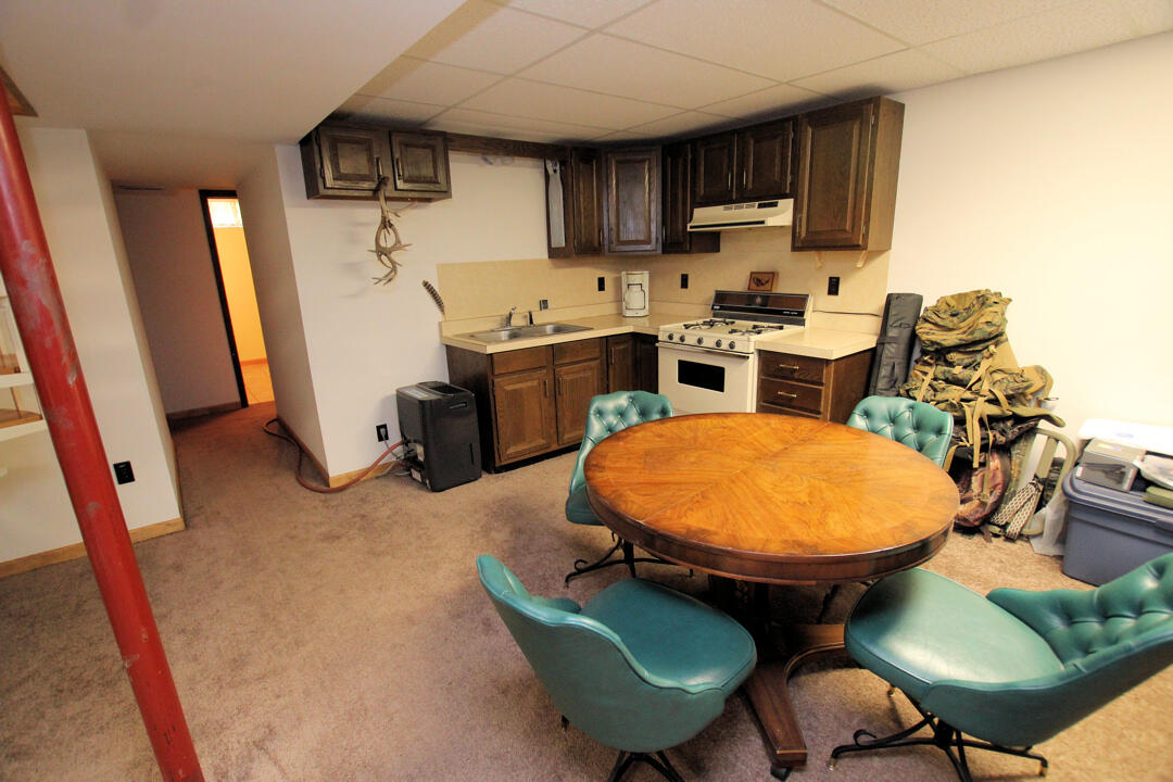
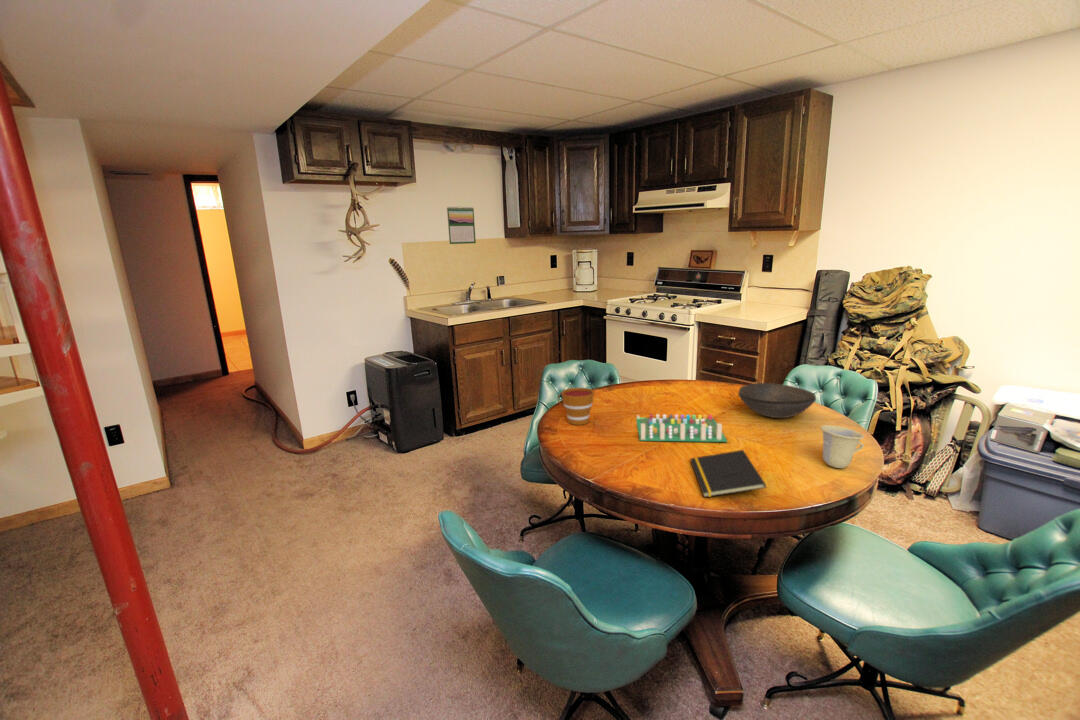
+ cup [557,387,595,426]
+ board game [635,413,729,443]
+ notepad [689,449,767,498]
+ bowl [737,382,817,419]
+ calendar [446,205,477,245]
+ cup [819,424,865,469]
